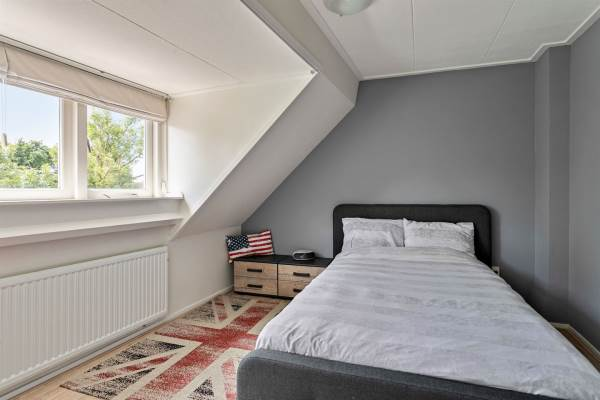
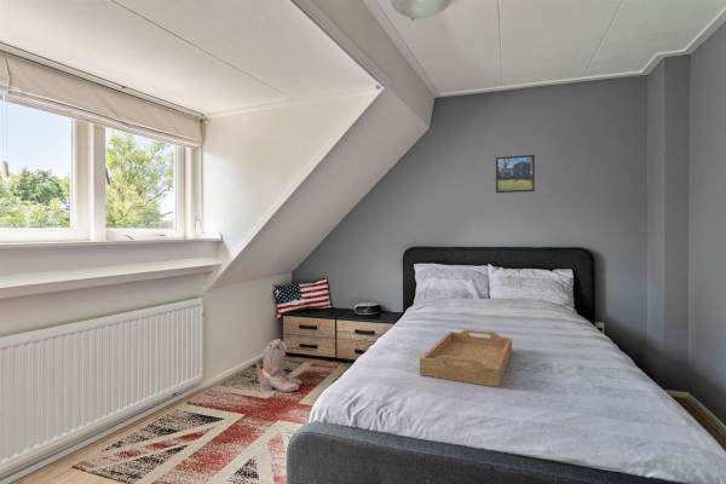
+ serving tray [419,328,513,388]
+ boots [261,338,304,393]
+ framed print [495,154,536,194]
